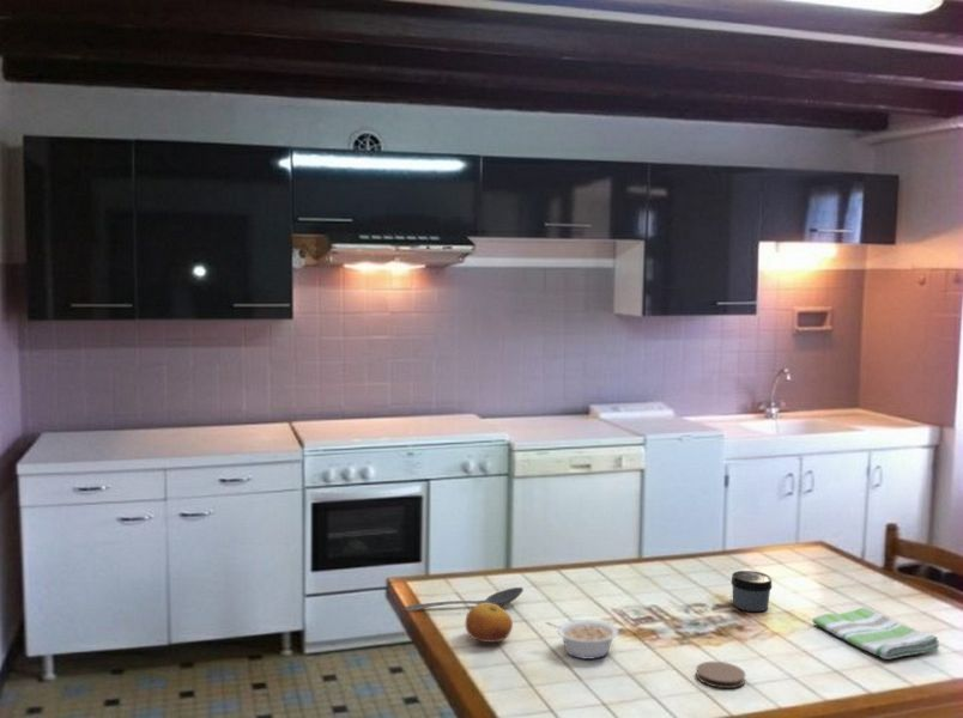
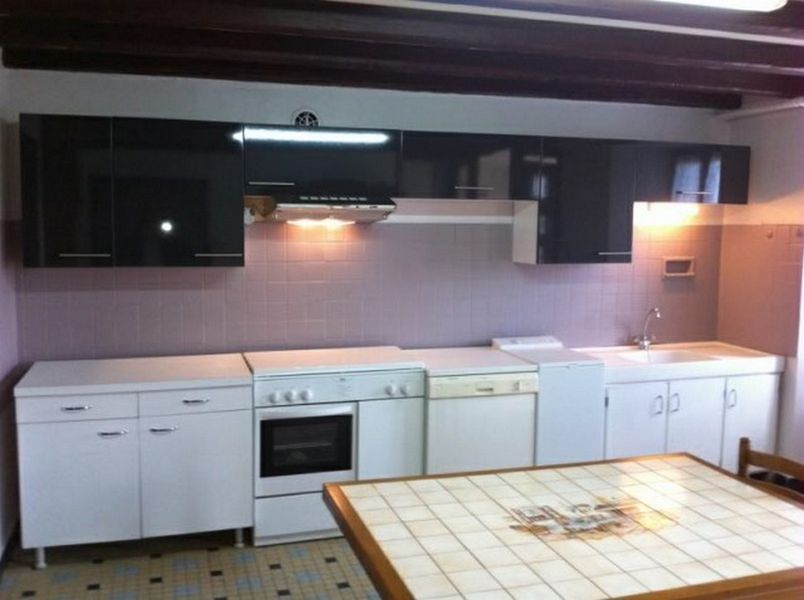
- stirrer [404,586,525,613]
- dish towel [812,607,941,661]
- legume [544,619,619,661]
- coaster [695,661,746,689]
- jar [729,570,774,613]
- fruit [464,603,514,644]
